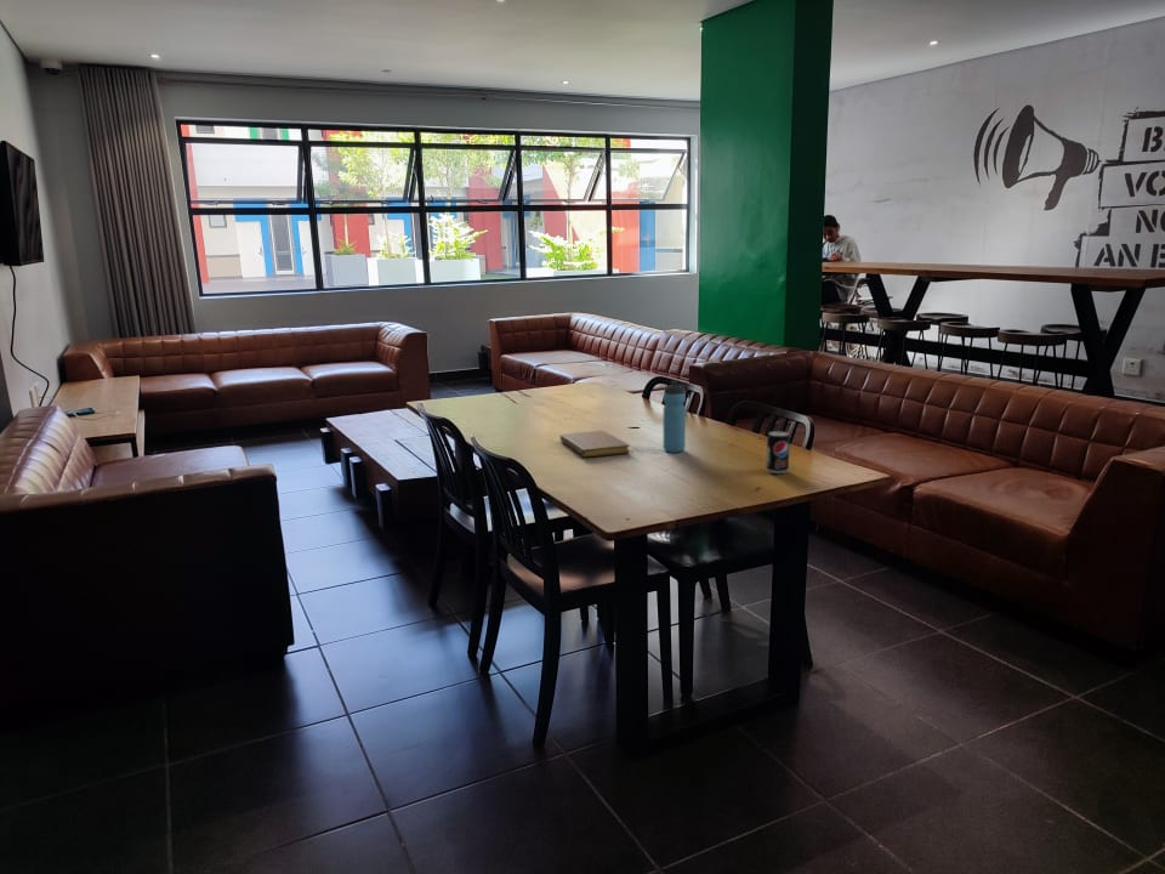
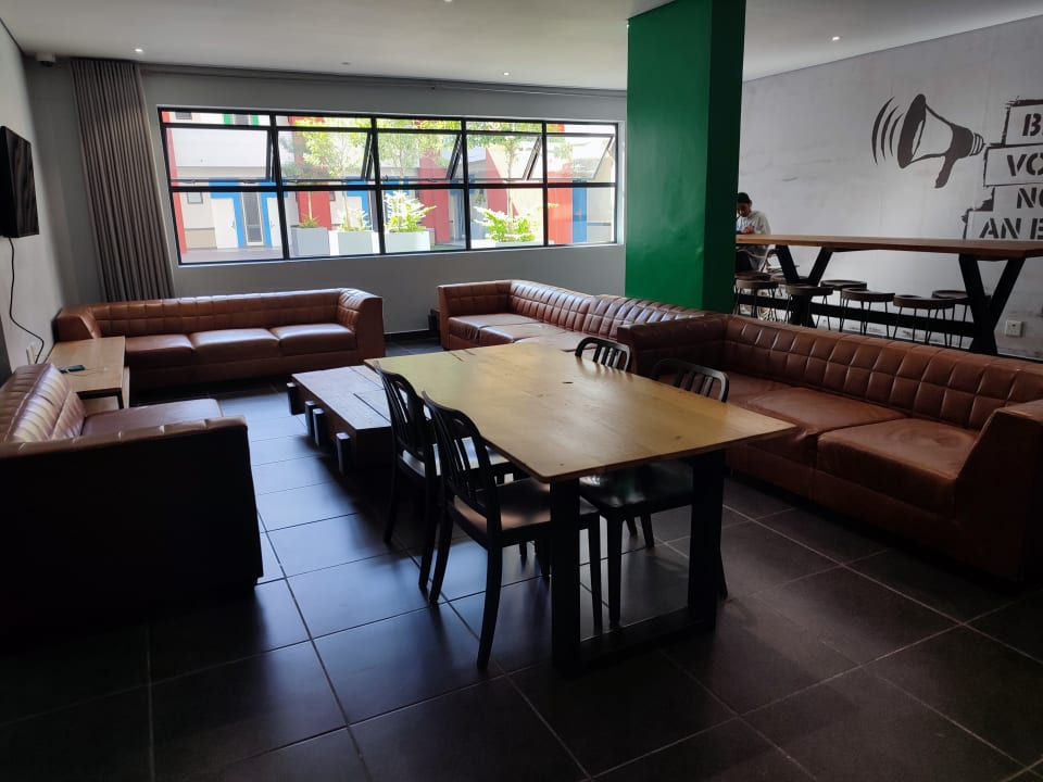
- water bottle [663,380,687,454]
- beverage can [765,430,791,475]
- notebook [559,430,631,458]
